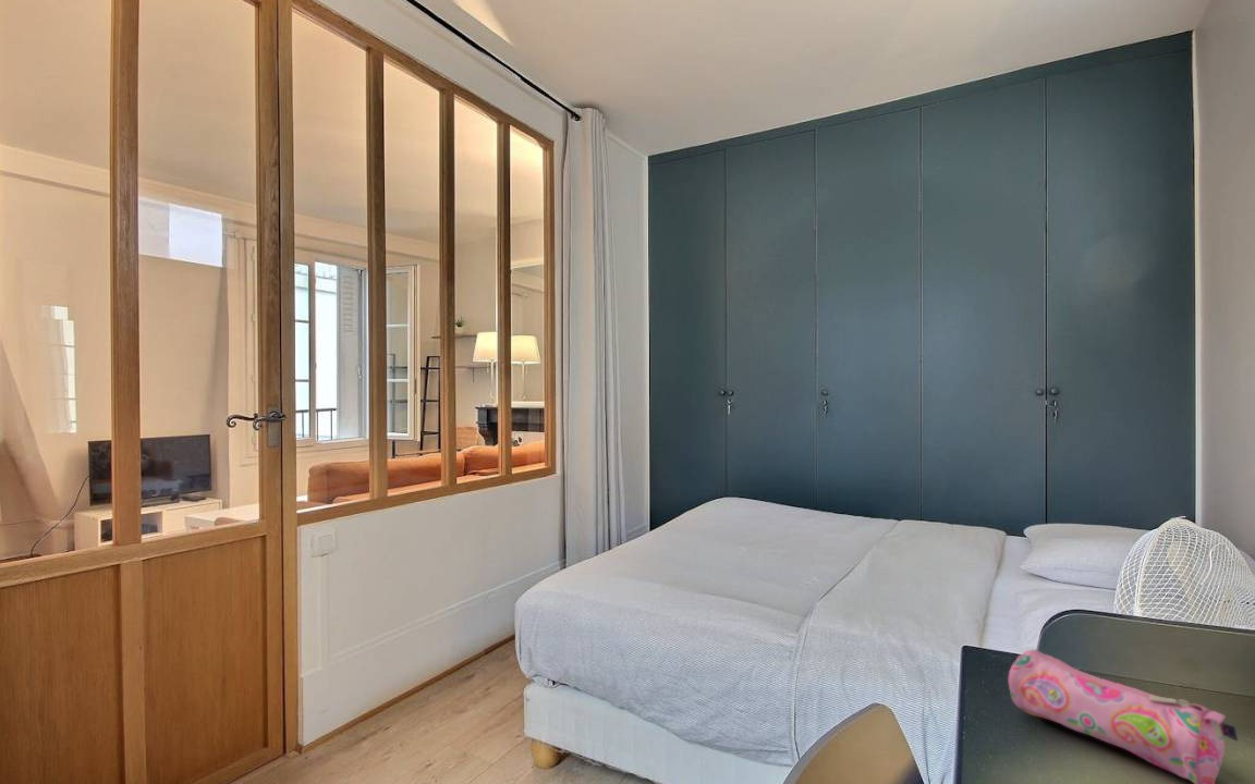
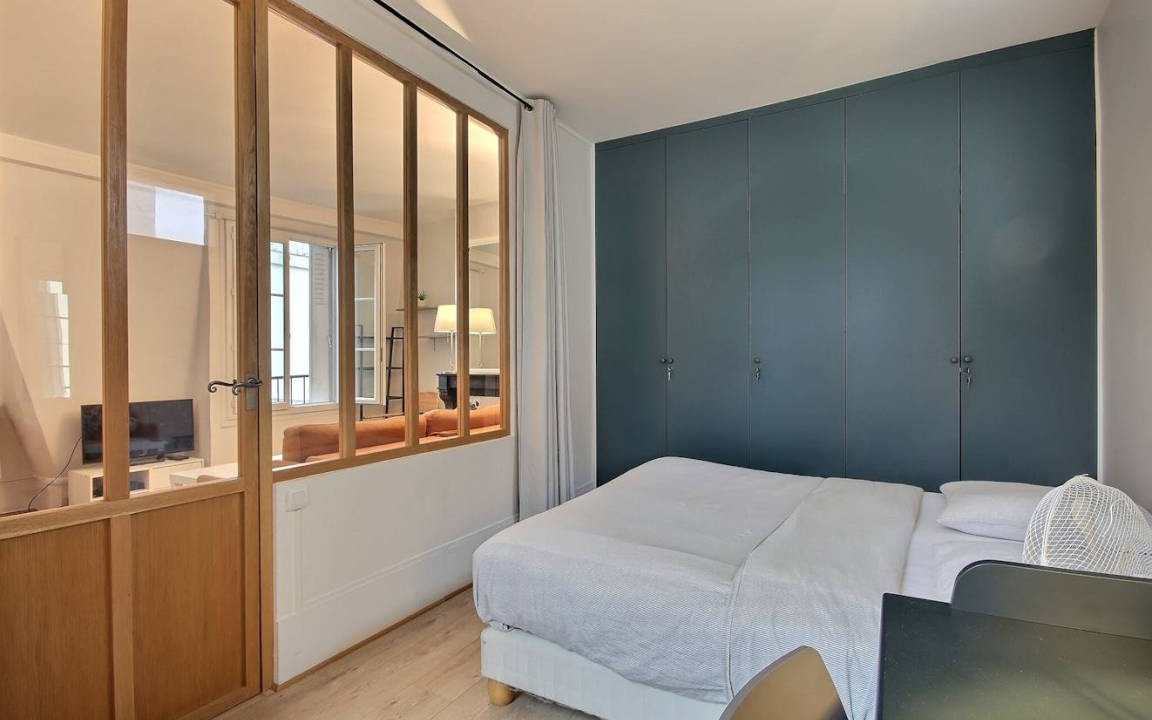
- pencil case [1008,648,1239,784]
